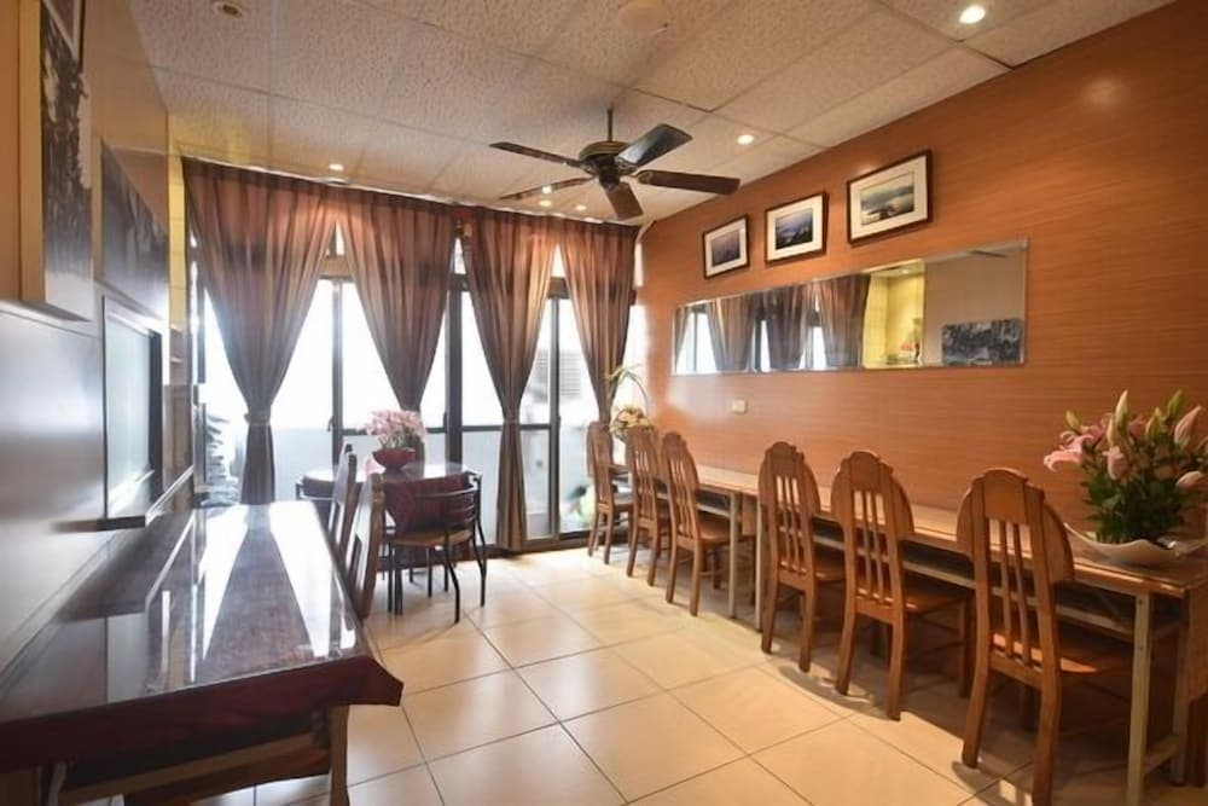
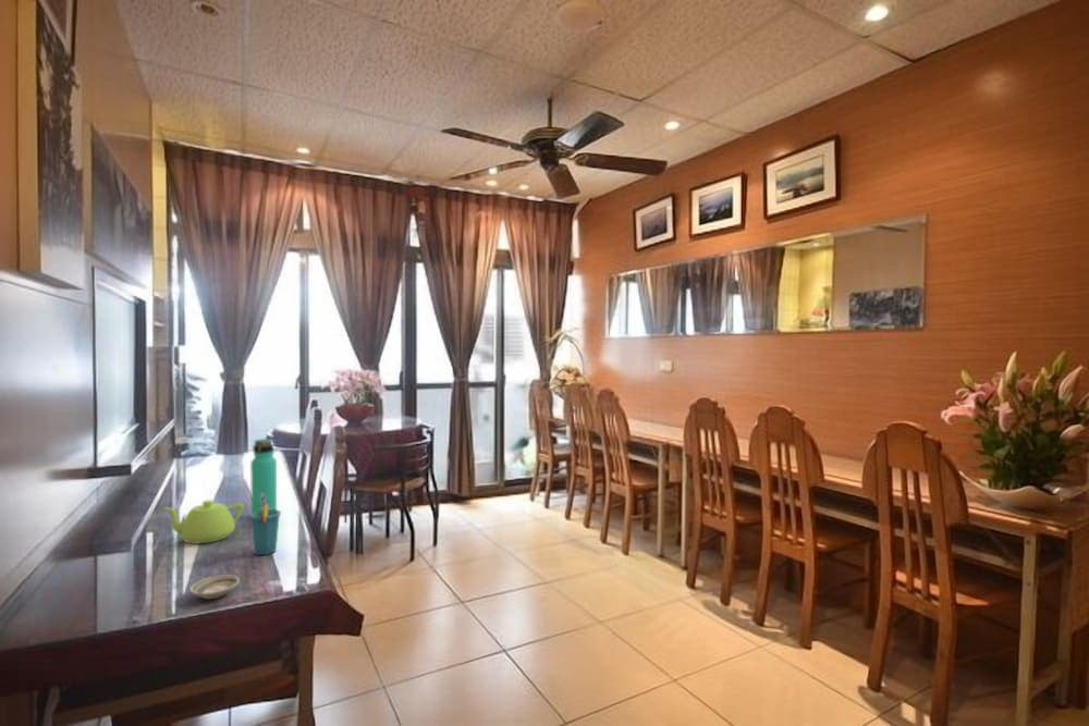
+ teapot [162,499,245,545]
+ thermos bottle [249,438,278,515]
+ saucer [188,574,241,600]
+ cup [248,494,282,556]
